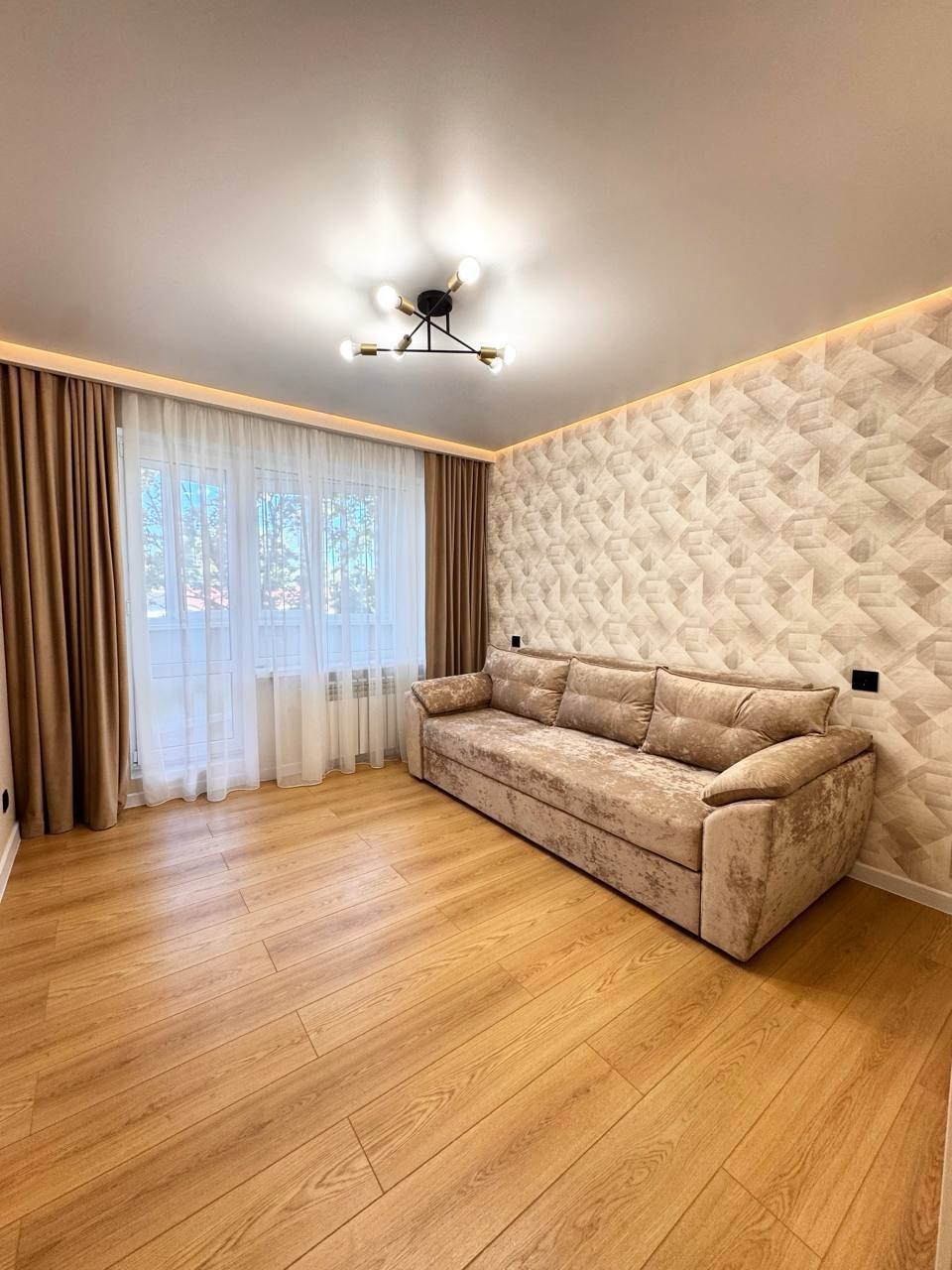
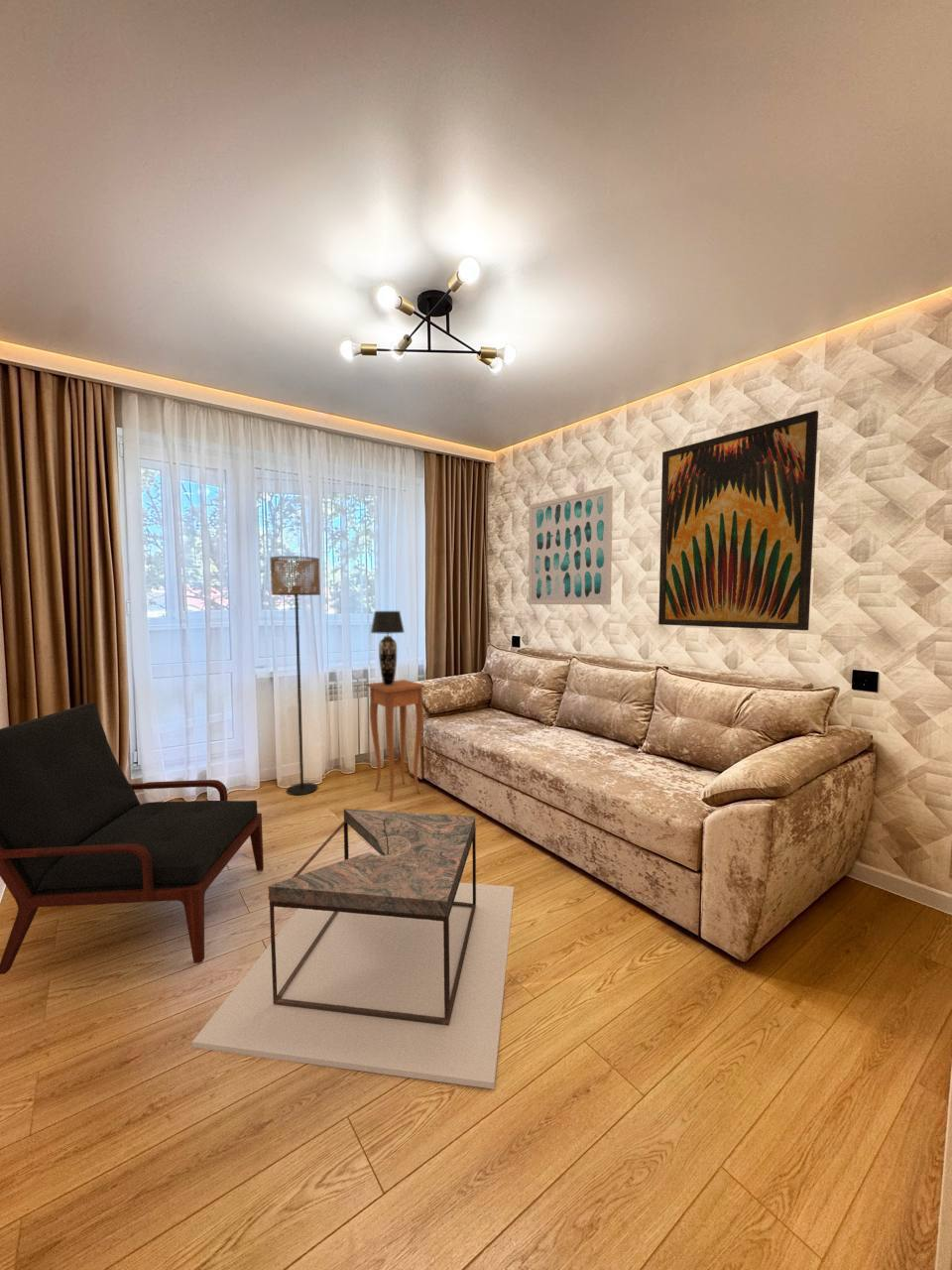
+ coffee table [191,808,515,1090]
+ wall art [528,485,614,605]
+ table lamp [370,610,406,686]
+ armchair [0,702,265,975]
+ wall art [657,410,819,631]
+ side table [366,679,426,803]
+ floor lamp [269,556,321,796]
